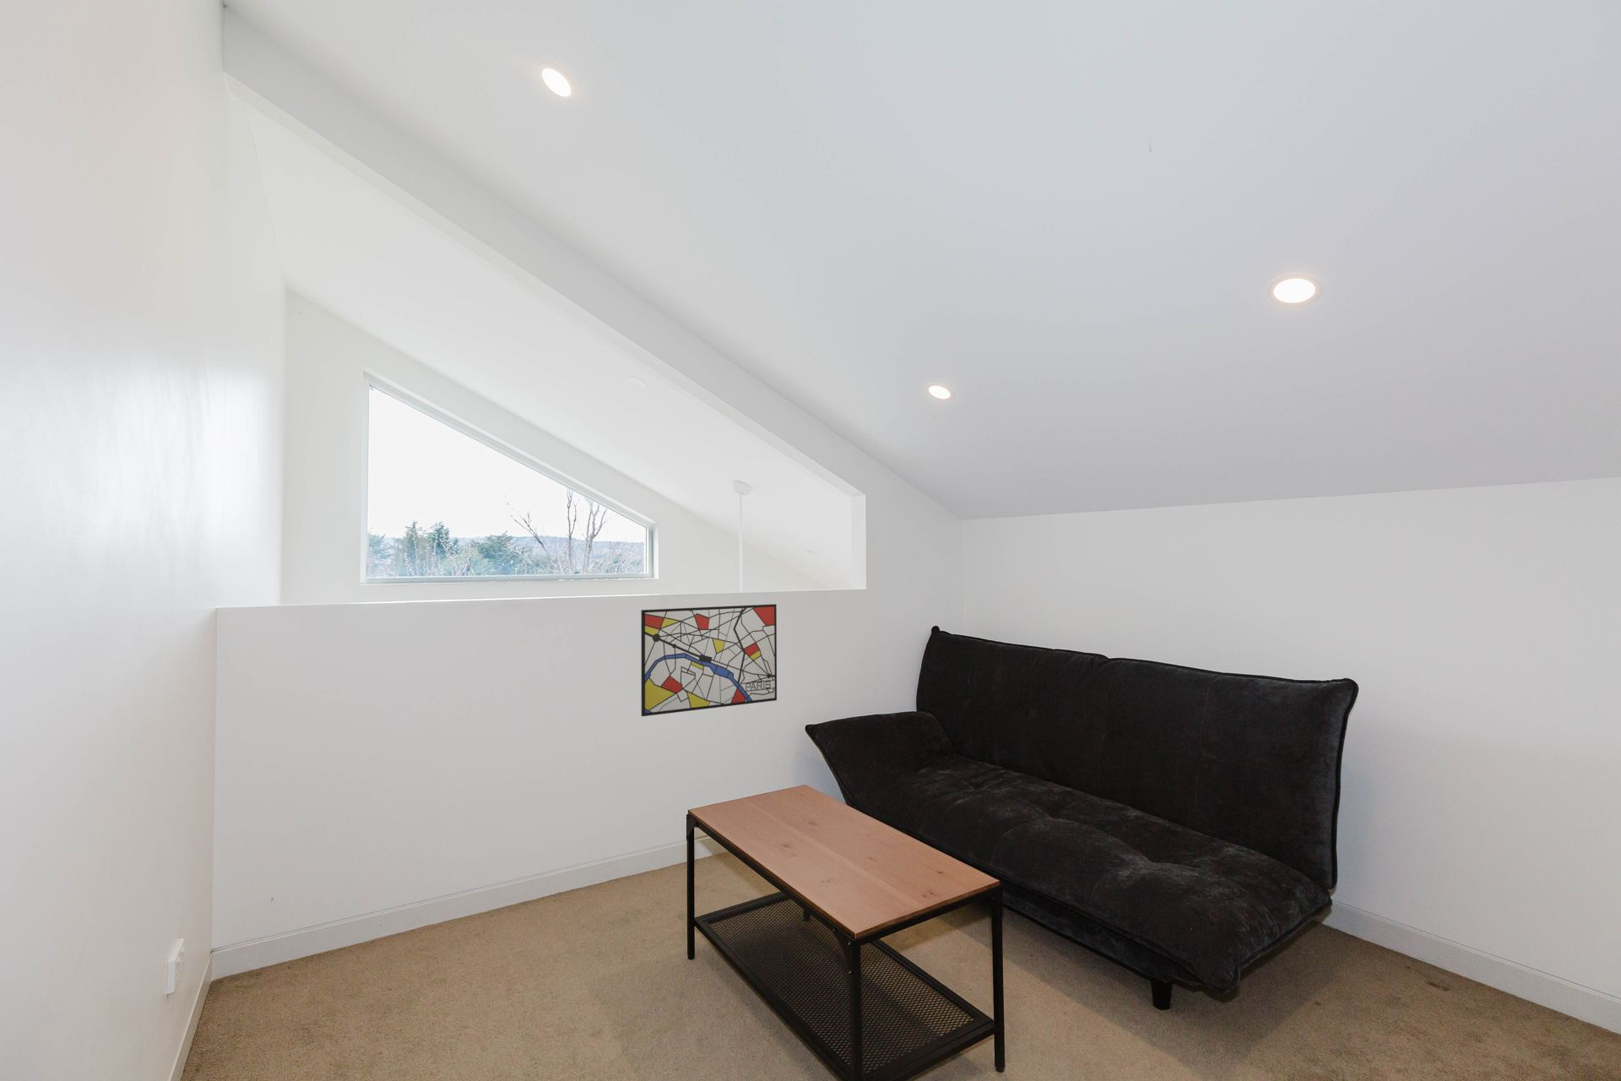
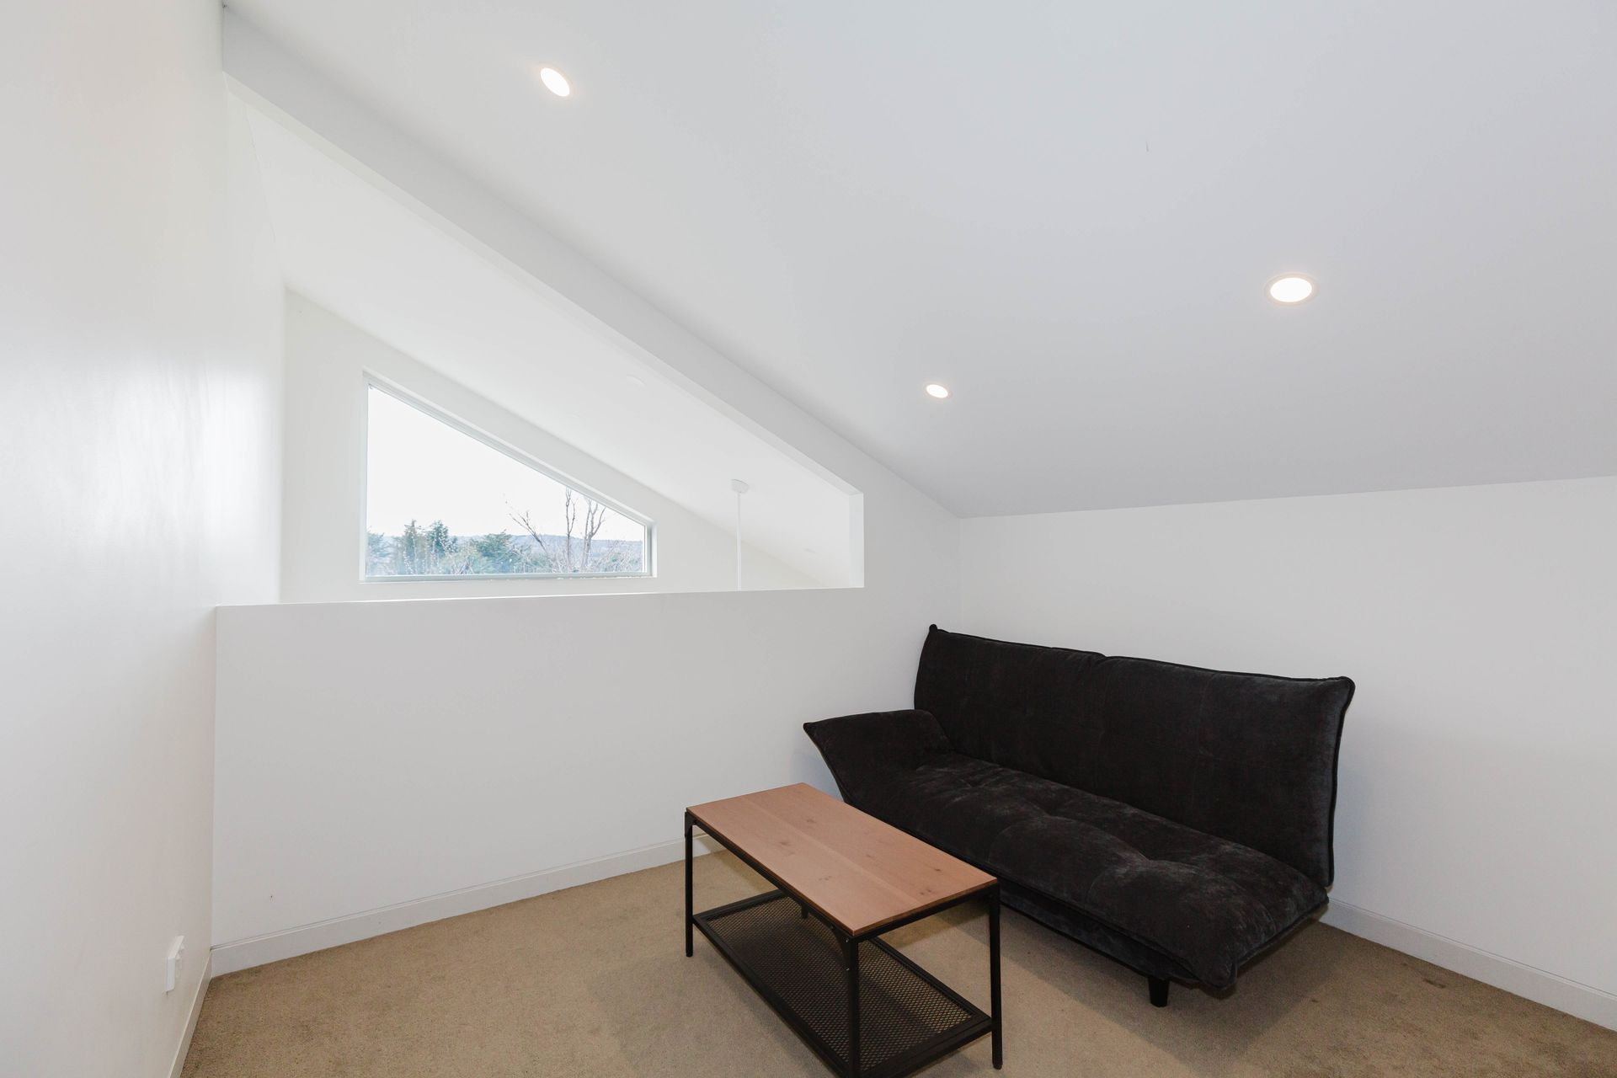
- wall art [640,603,778,717]
